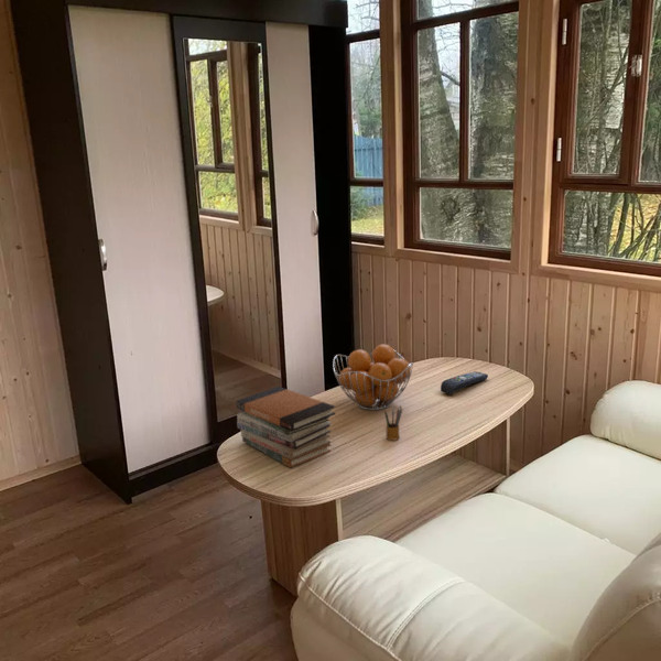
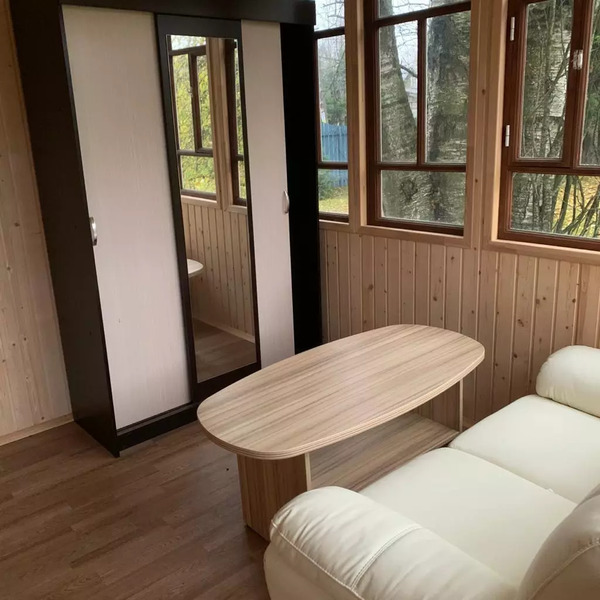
- book stack [236,386,337,469]
- pencil box [383,405,403,442]
- remote control [440,370,489,395]
- fruit basket [332,343,414,411]
